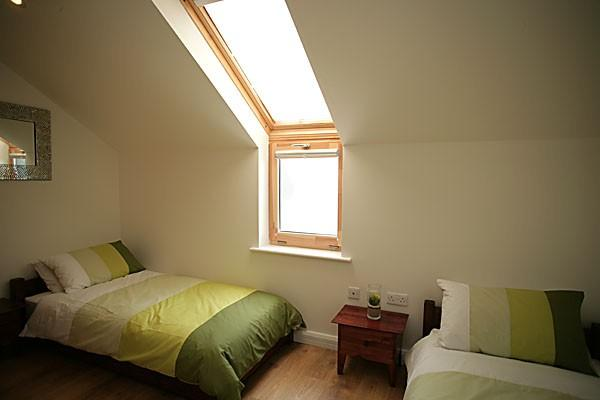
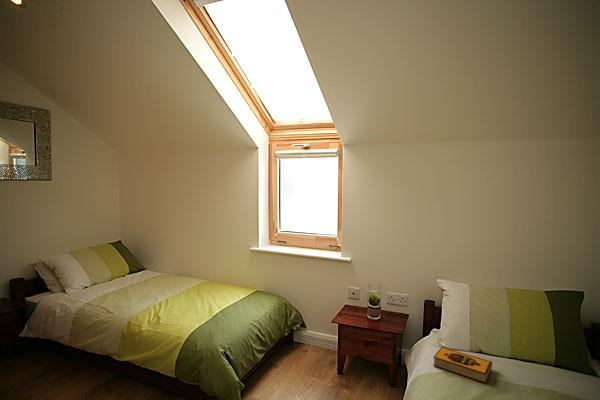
+ hardback book [432,346,493,384]
